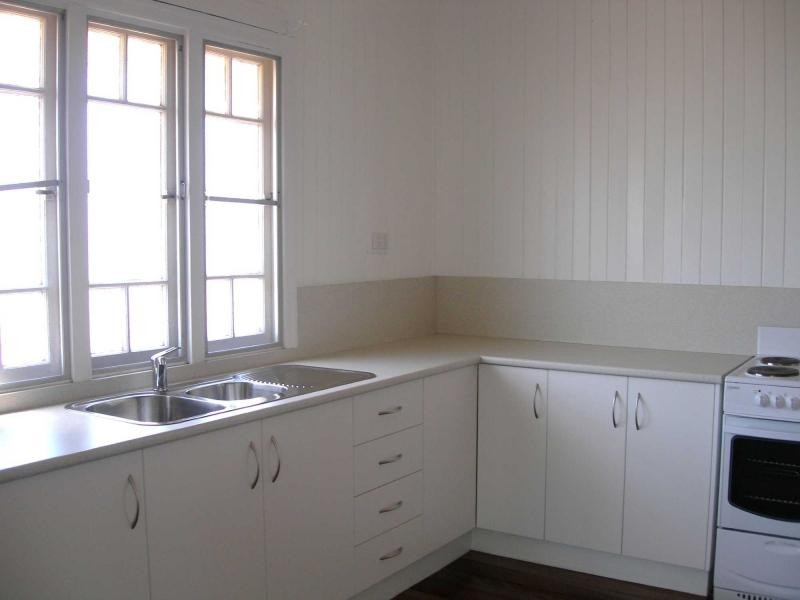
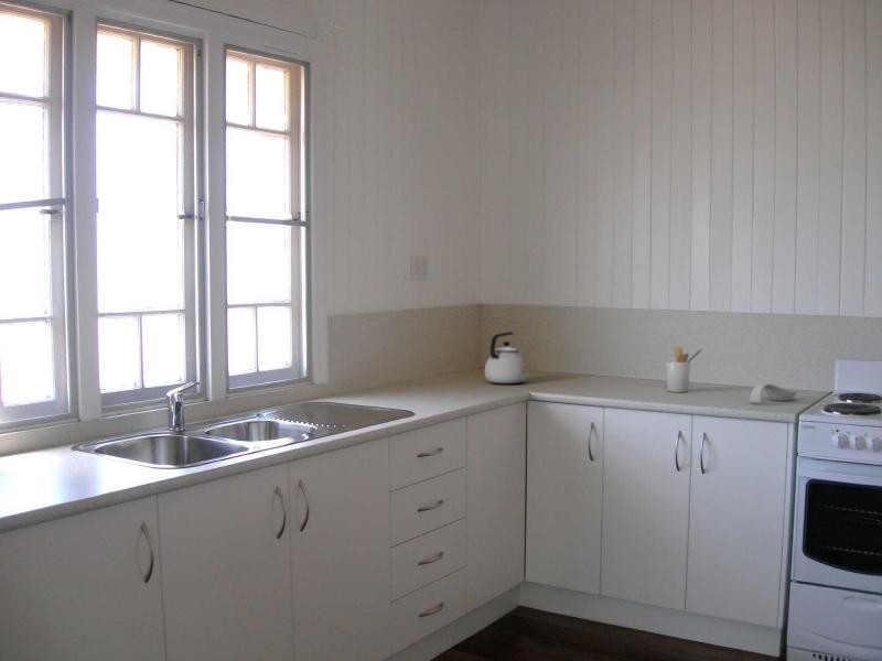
+ utensil holder [665,345,703,393]
+ kettle [484,330,529,384]
+ spoon rest [749,382,798,404]
